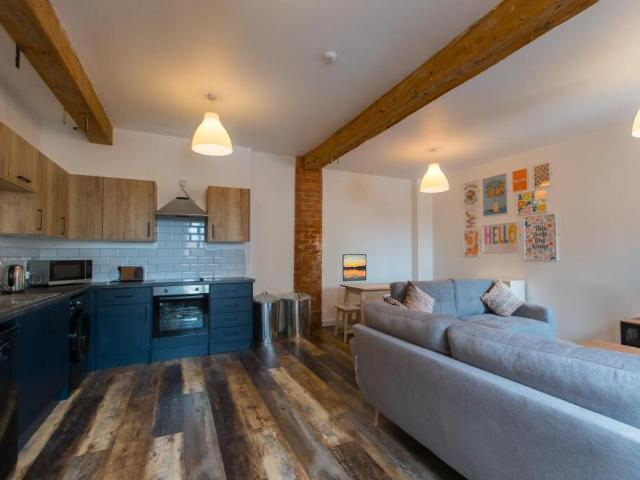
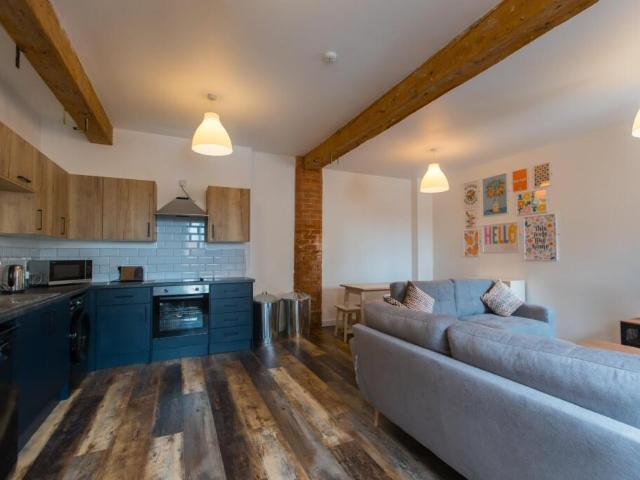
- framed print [342,253,367,282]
